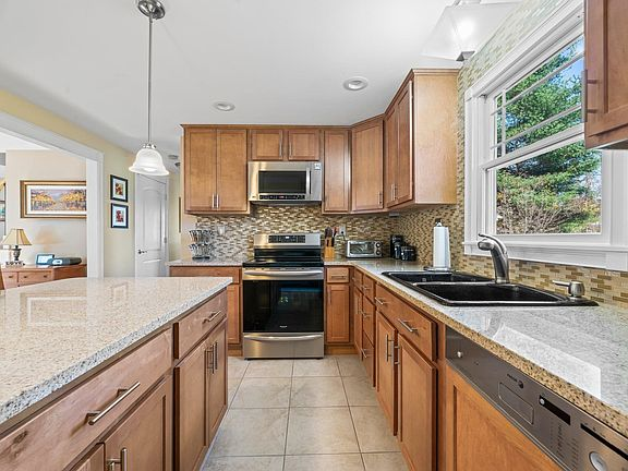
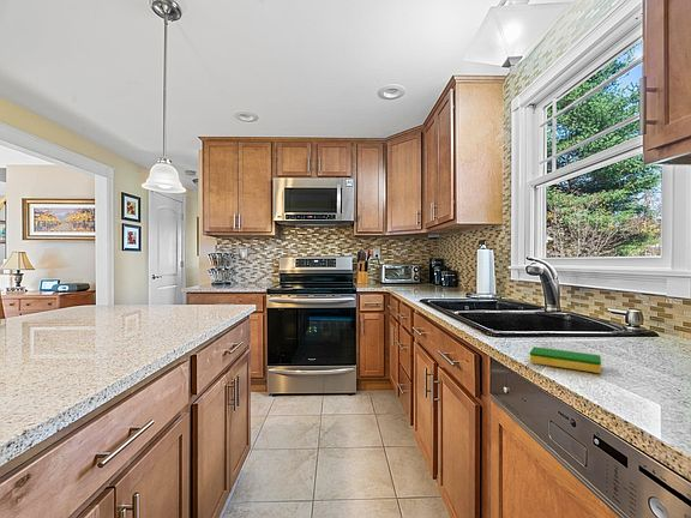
+ dish sponge [528,345,602,374]
